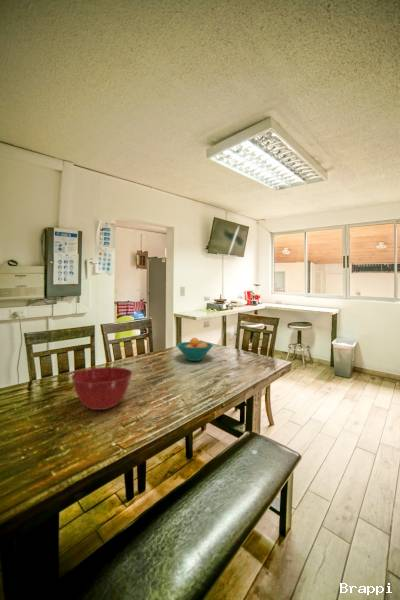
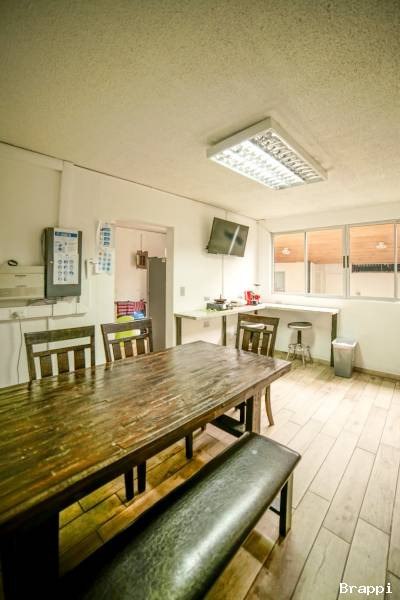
- mixing bowl [70,366,134,411]
- fruit bowl [175,337,214,362]
